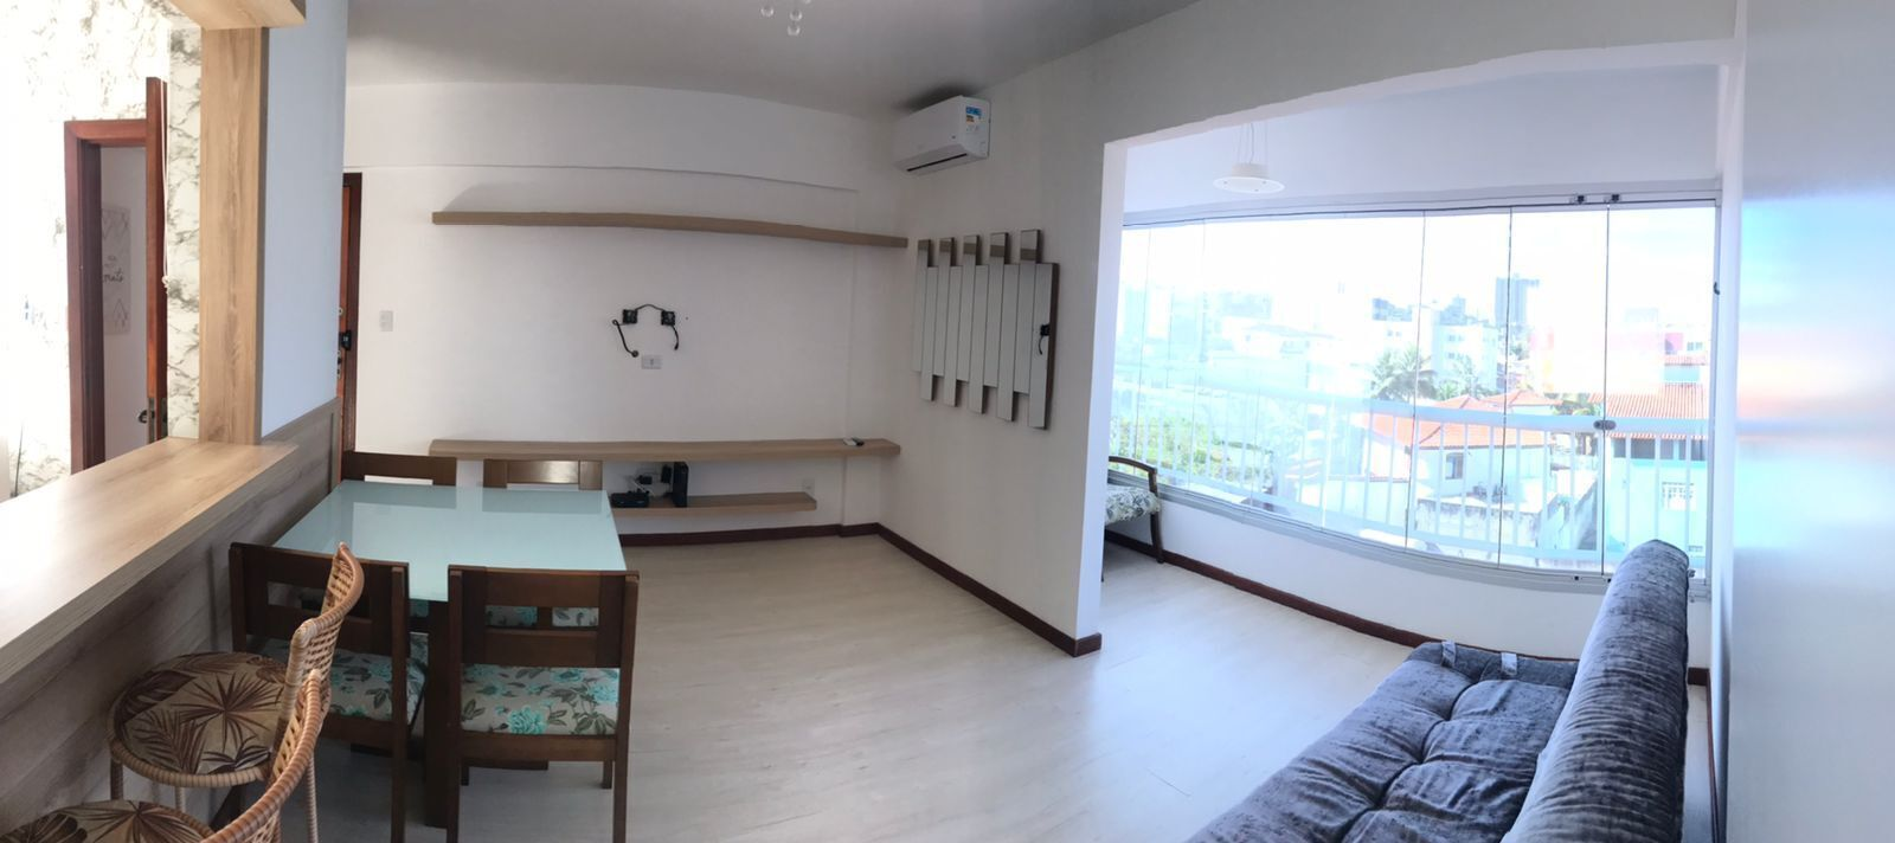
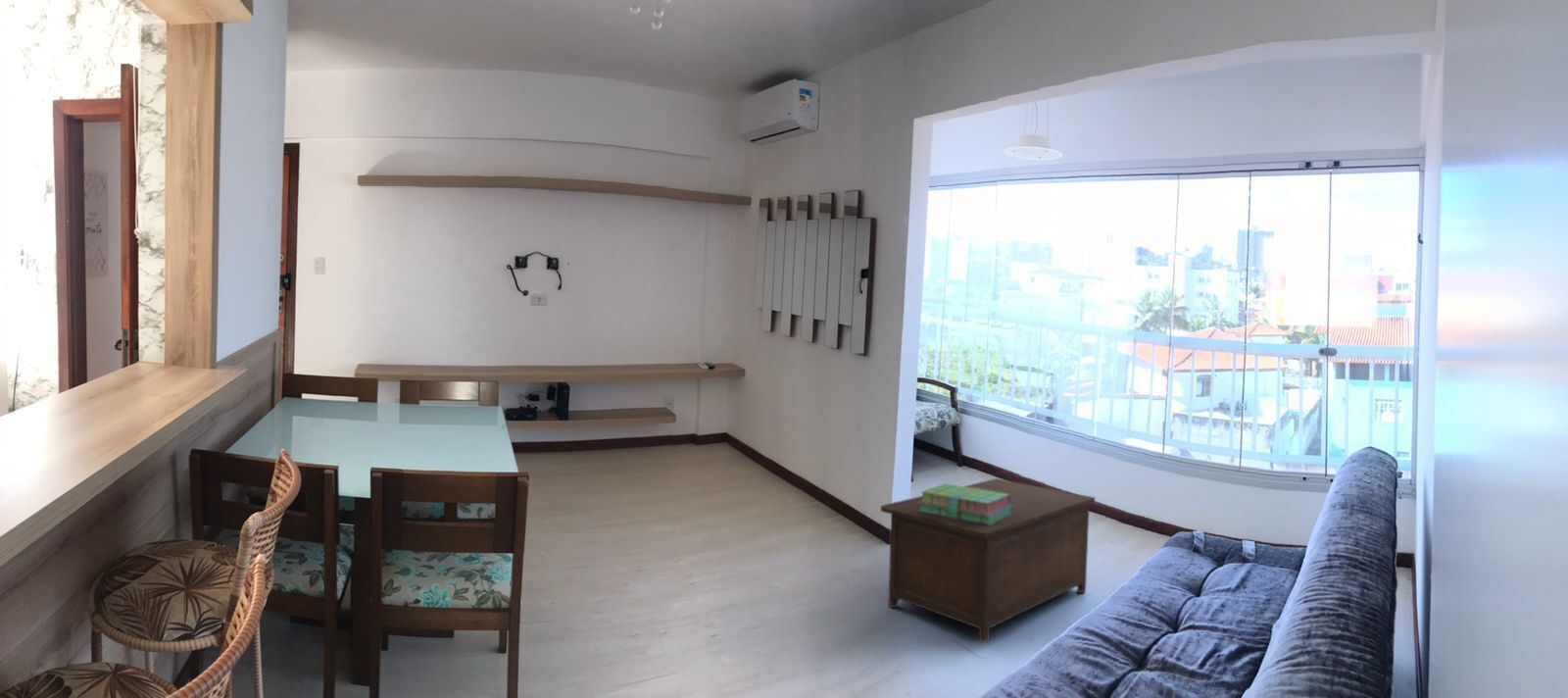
+ cabinet [880,477,1096,644]
+ stack of books [917,482,1012,525]
